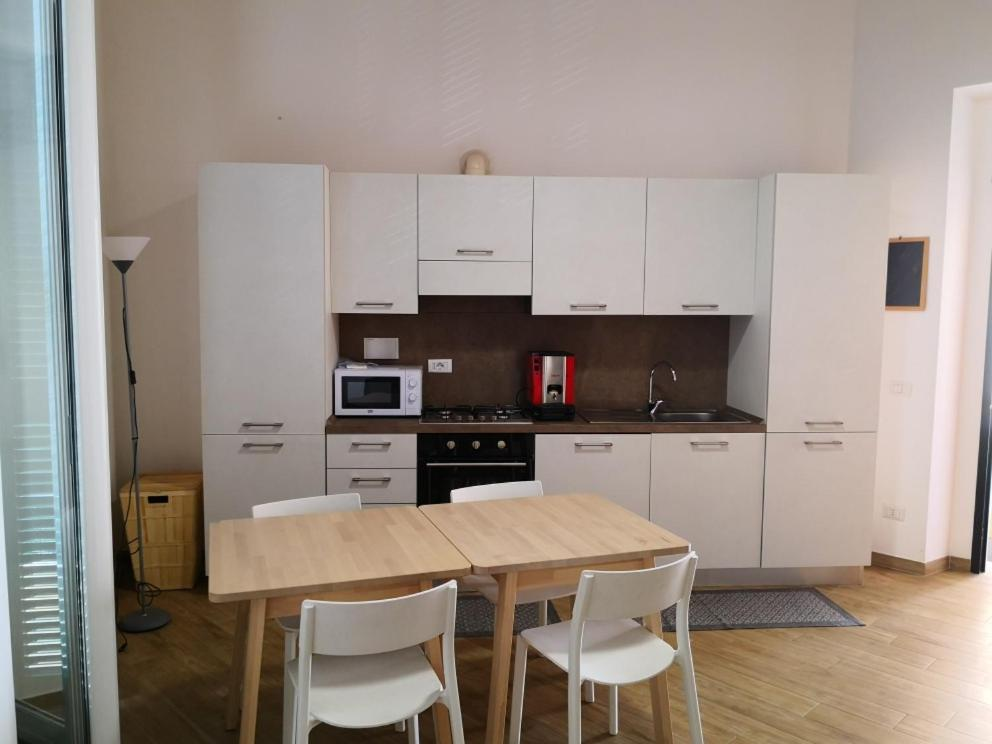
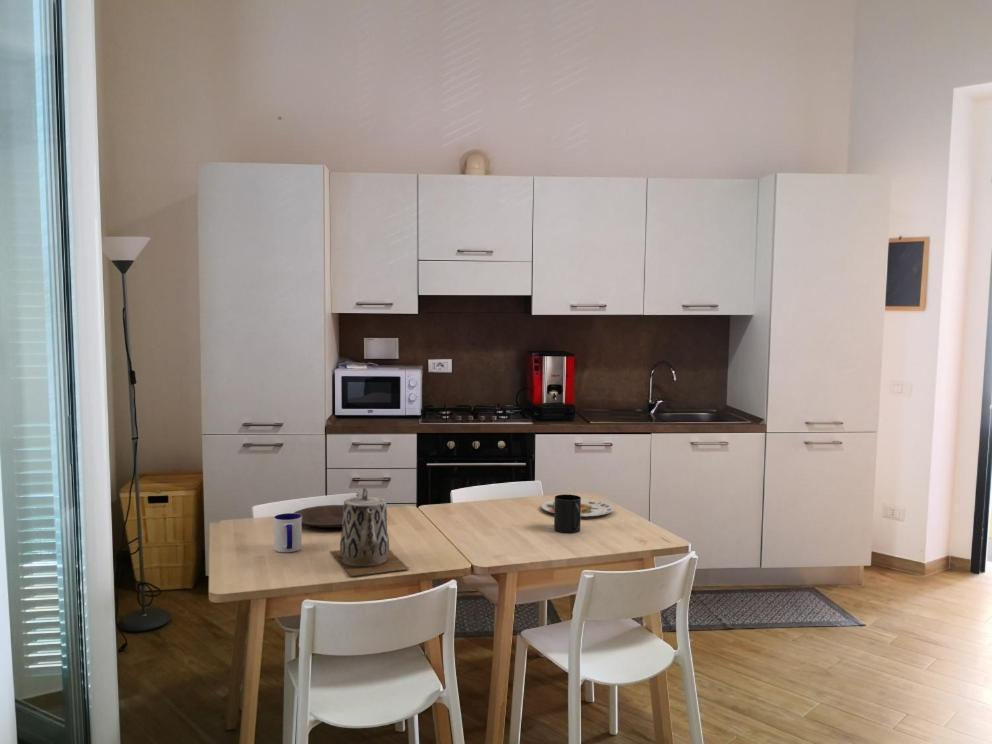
+ mug [273,512,303,553]
+ plate [293,504,344,529]
+ mug [553,493,582,534]
+ plate [540,498,615,518]
+ teapot [329,487,411,577]
